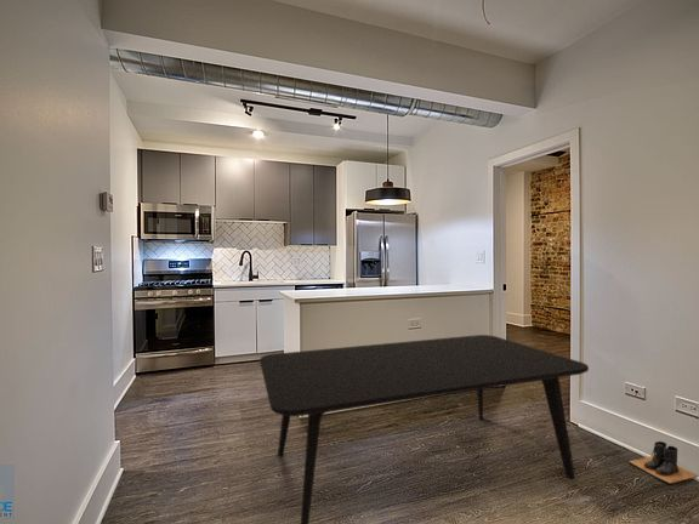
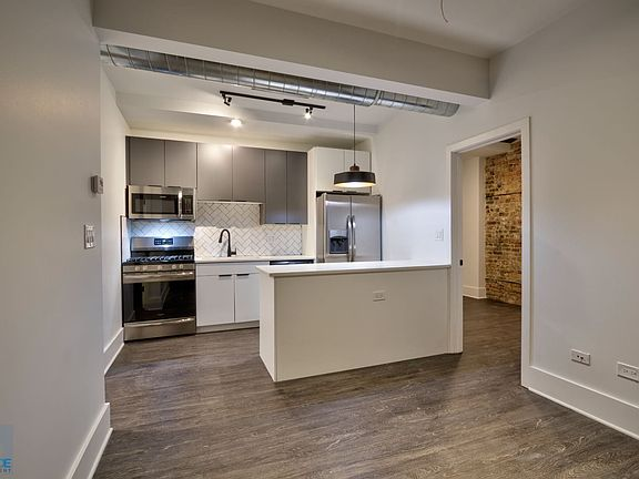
- dining table [258,334,590,524]
- boots [627,440,699,485]
